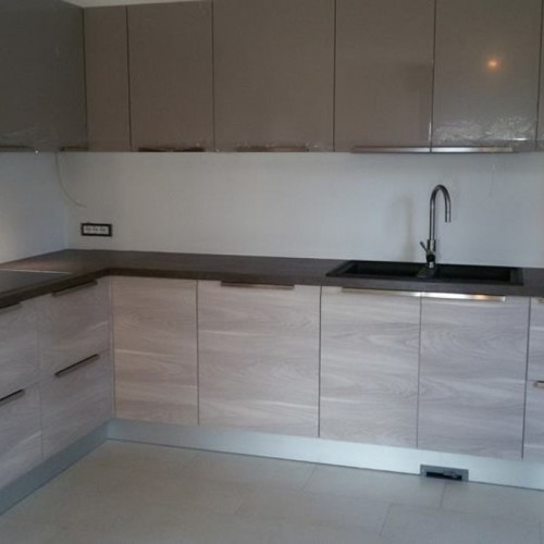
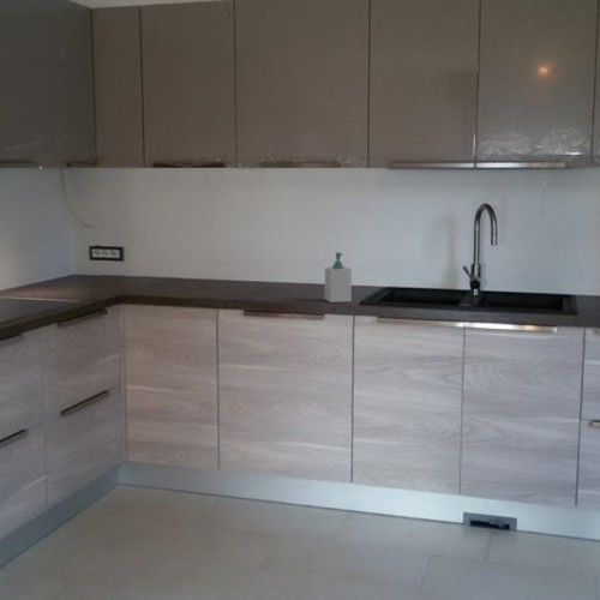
+ soap bottle [324,251,353,304]
